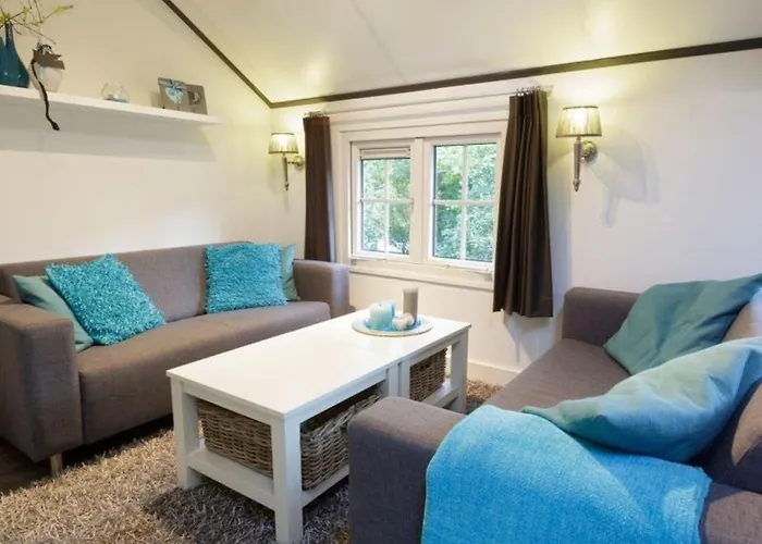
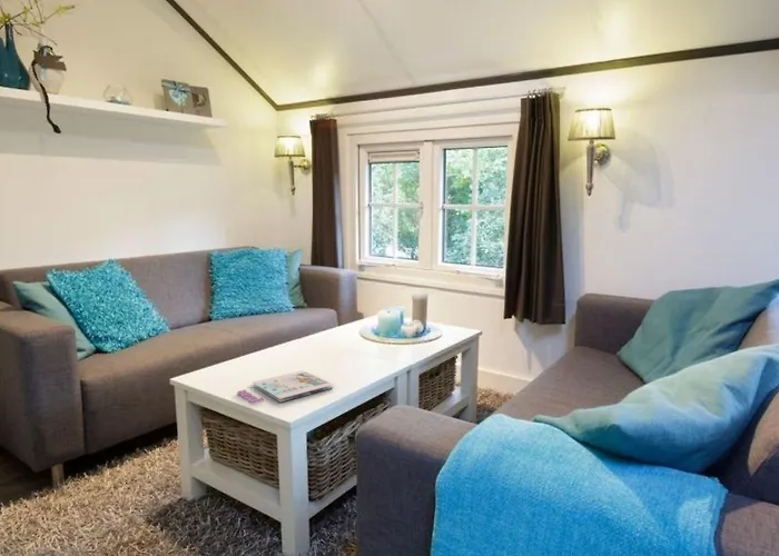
+ magazine [236,369,334,405]
